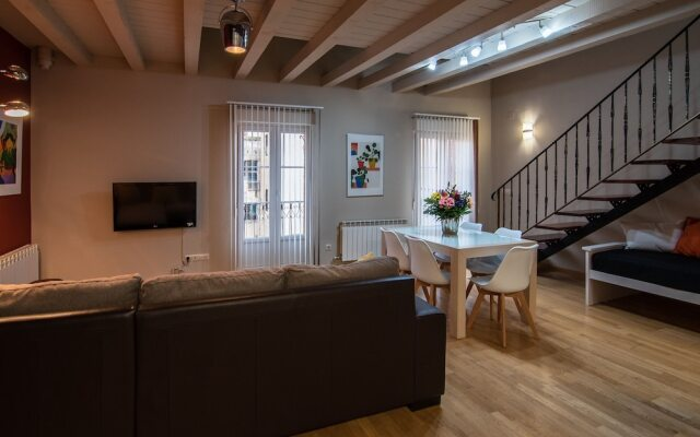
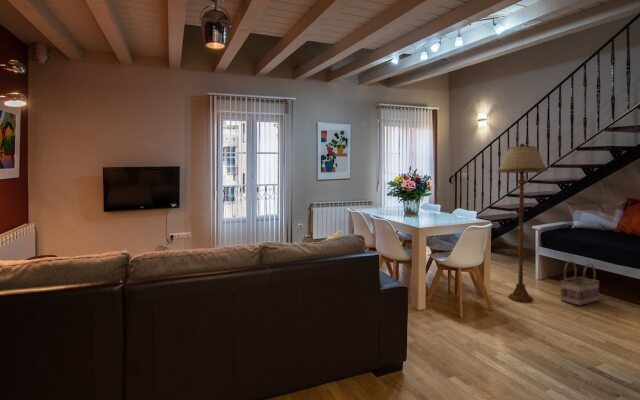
+ floor lamp [497,143,549,303]
+ basket [559,260,601,307]
